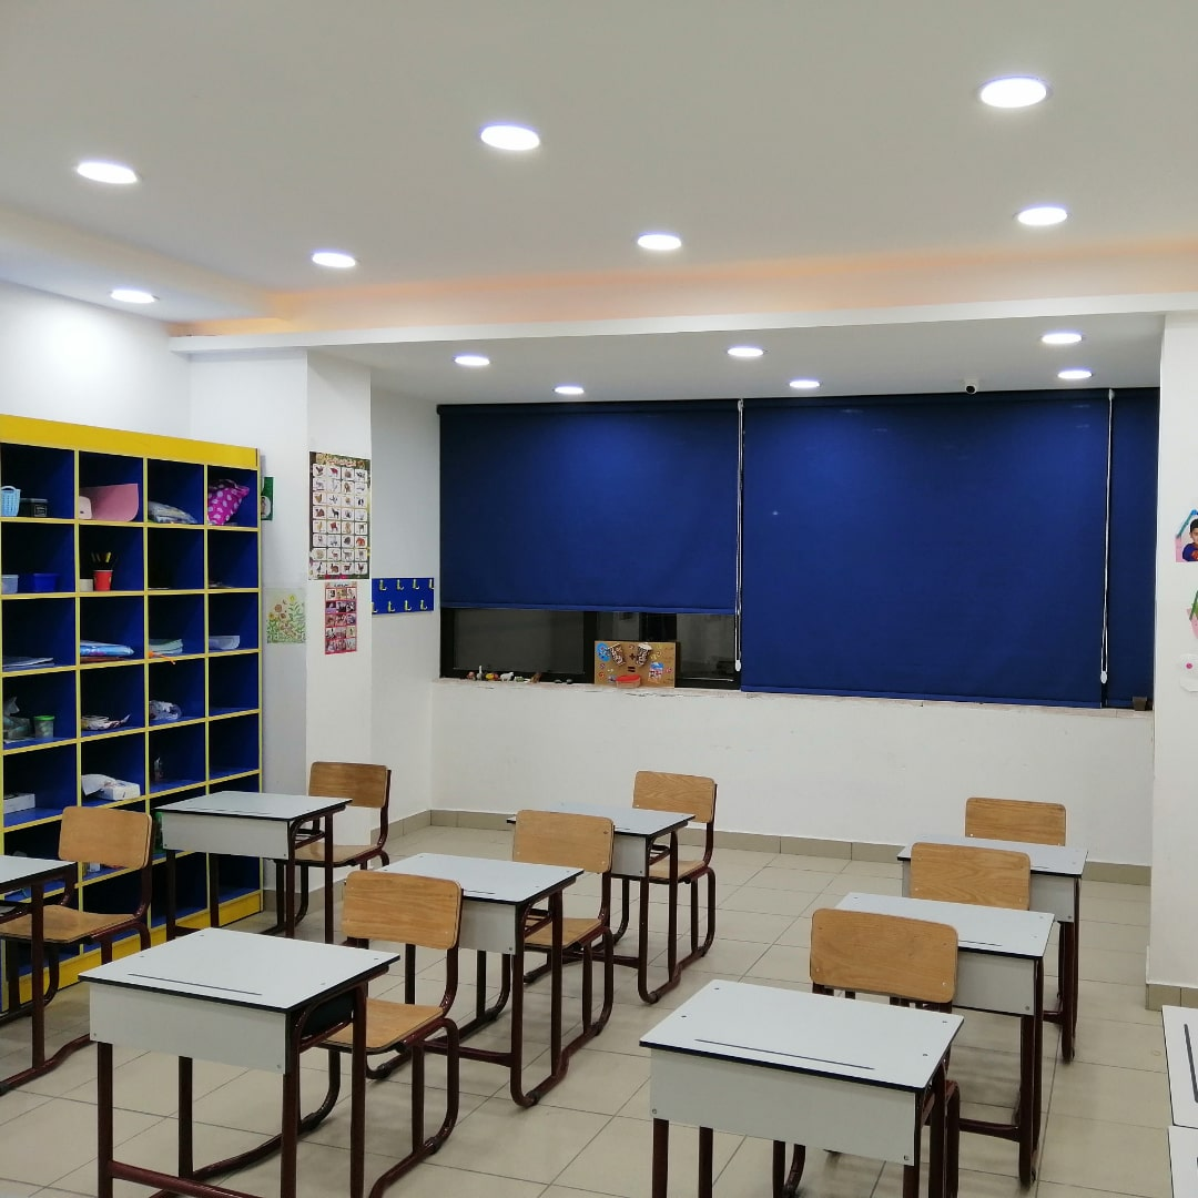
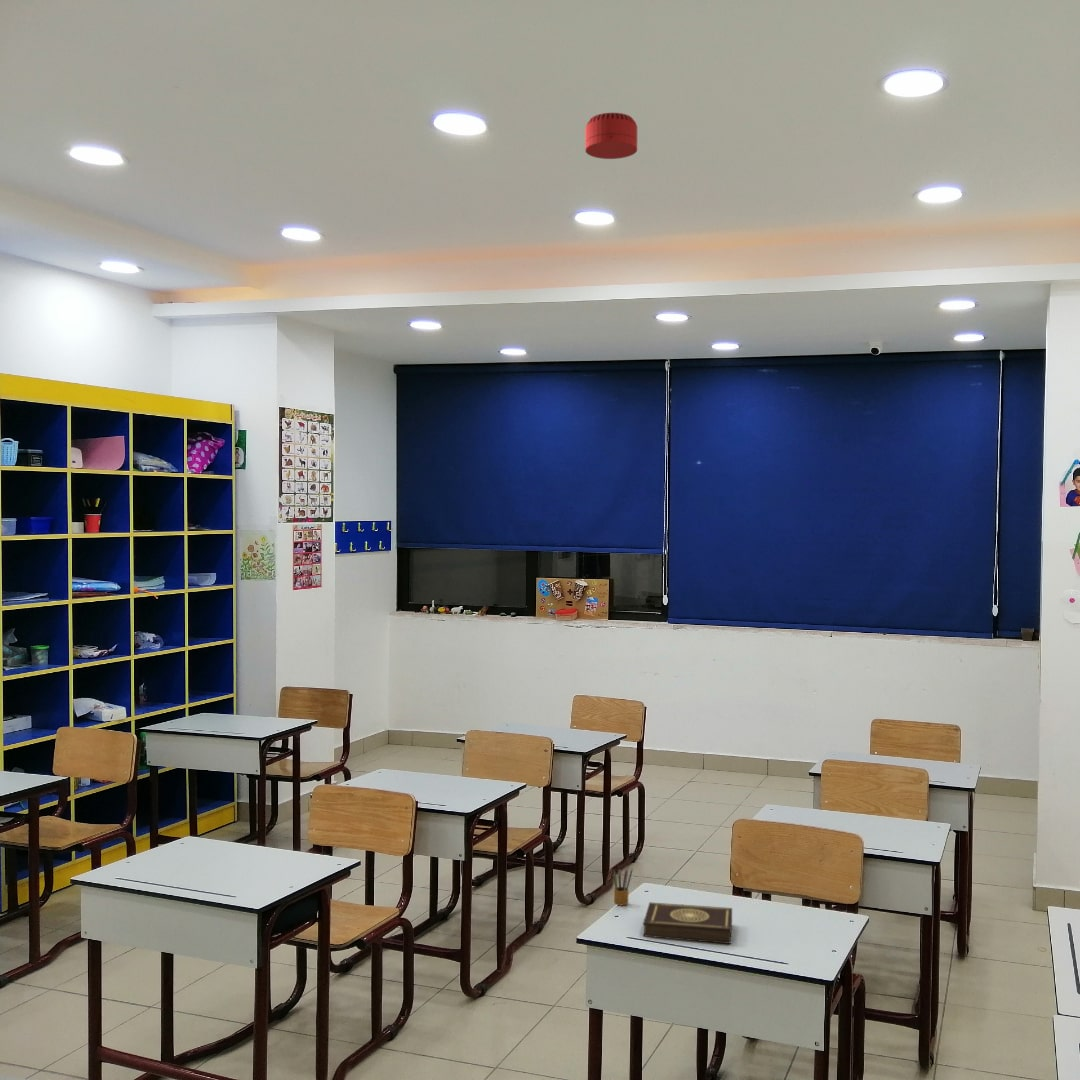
+ smoke detector [584,112,638,160]
+ pencil box [612,866,633,906]
+ book [642,901,733,945]
